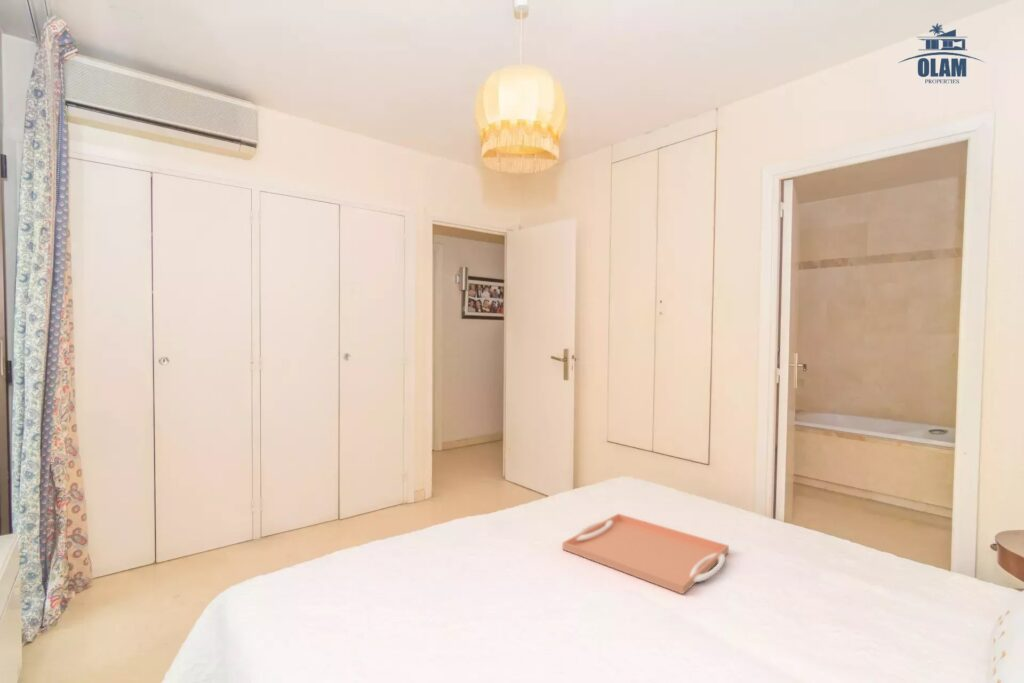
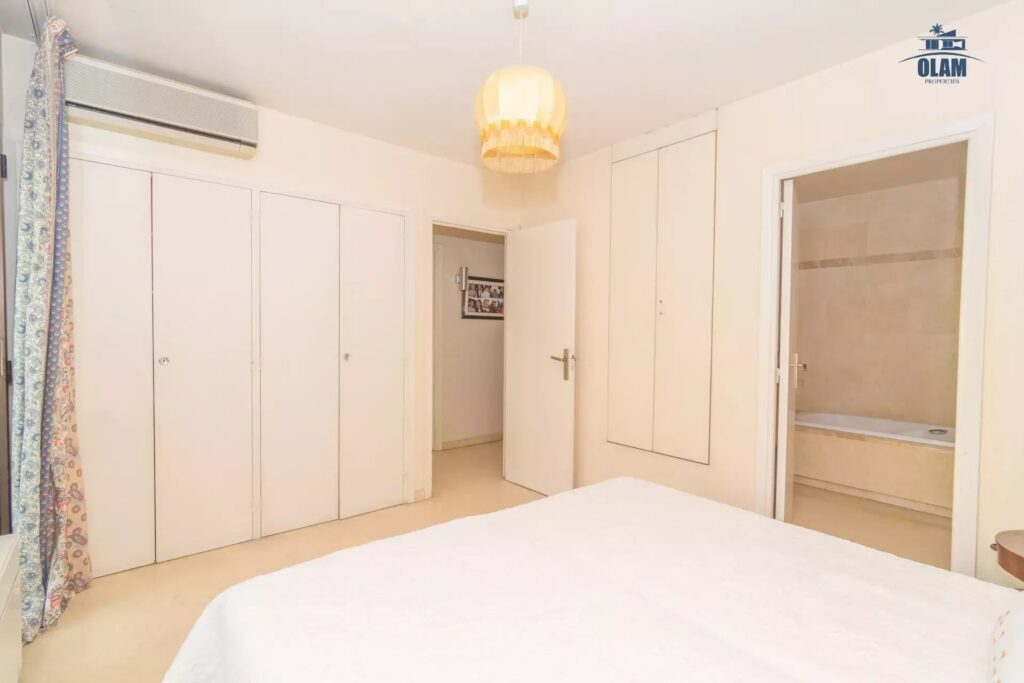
- serving tray [562,513,730,595]
